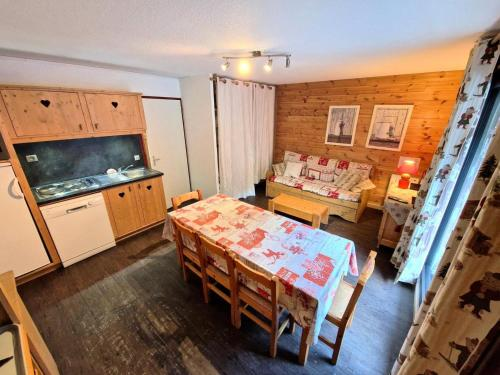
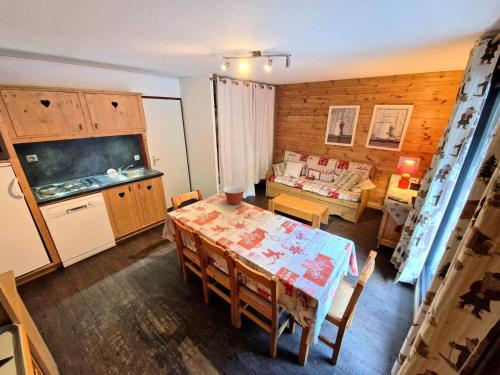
+ mixing bowl [222,185,246,206]
